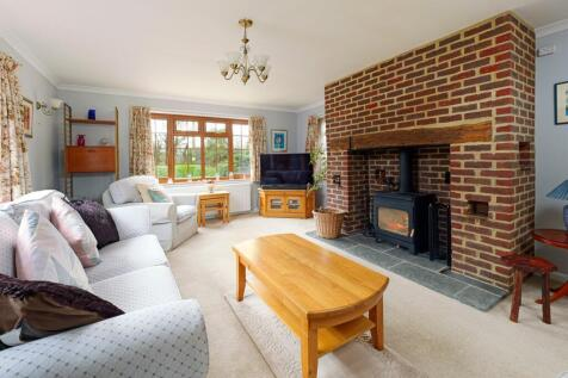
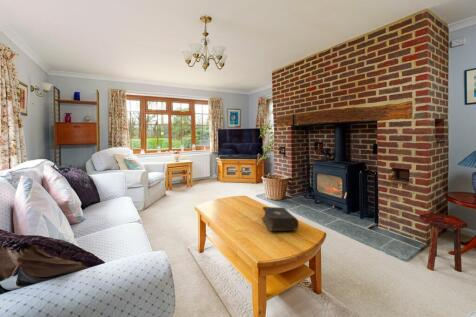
+ book [261,206,300,232]
